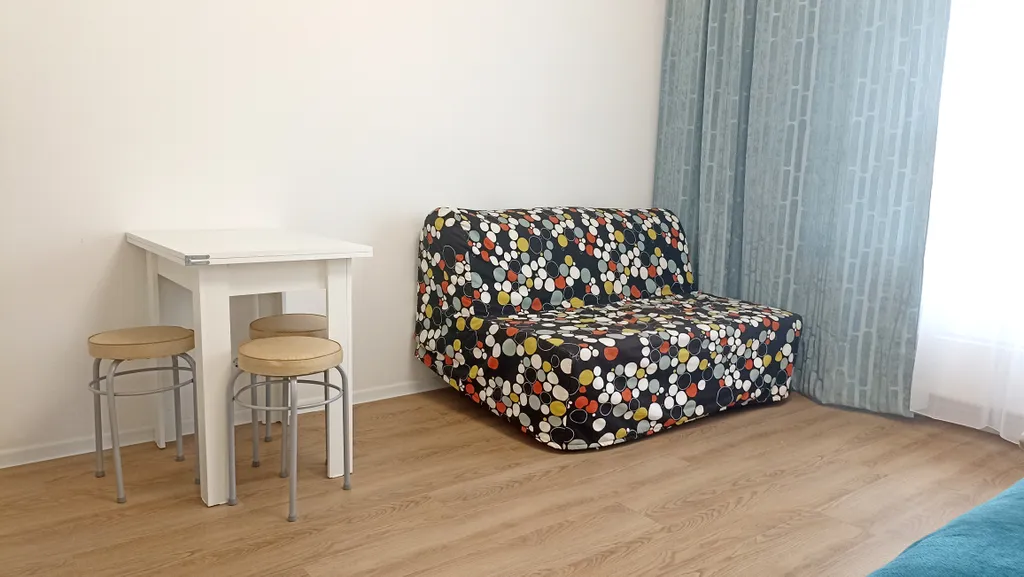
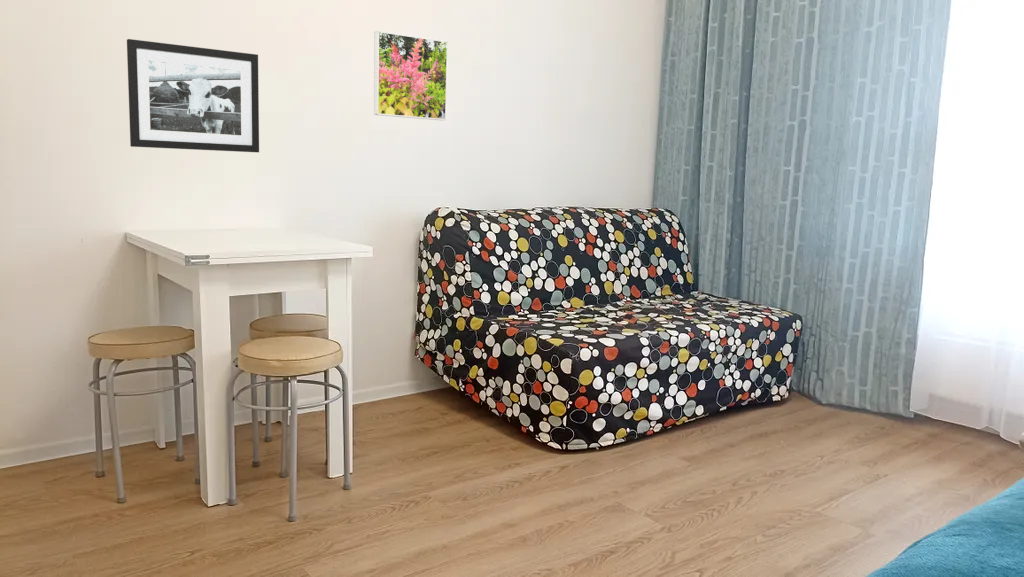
+ picture frame [126,38,260,153]
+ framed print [373,30,449,121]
